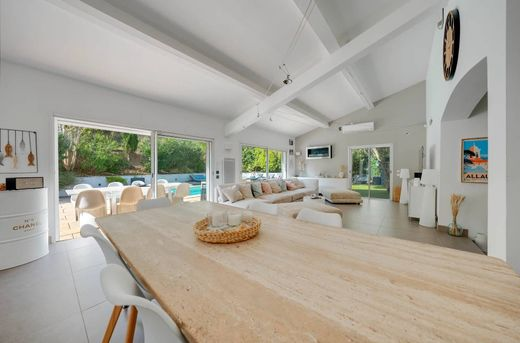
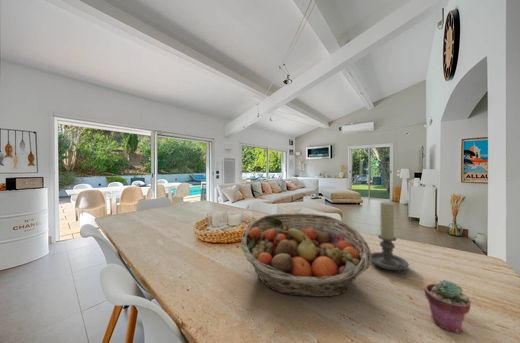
+ fruit basket [240,212,372,298]
+ candle holder [370,201,410,277]
+ potted succulent [424,279,472,335]
